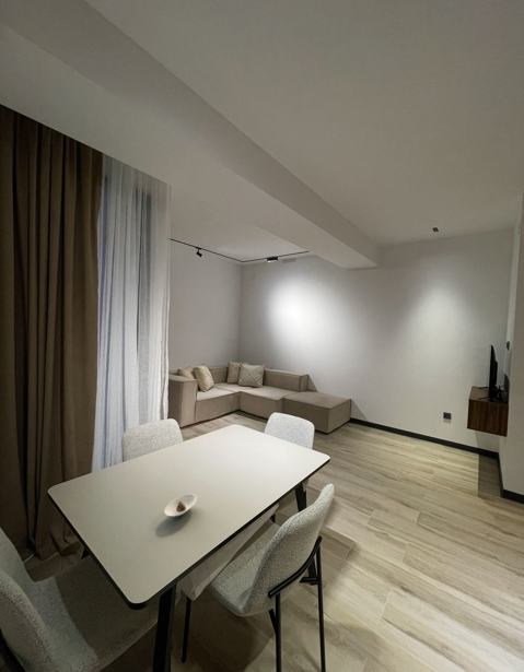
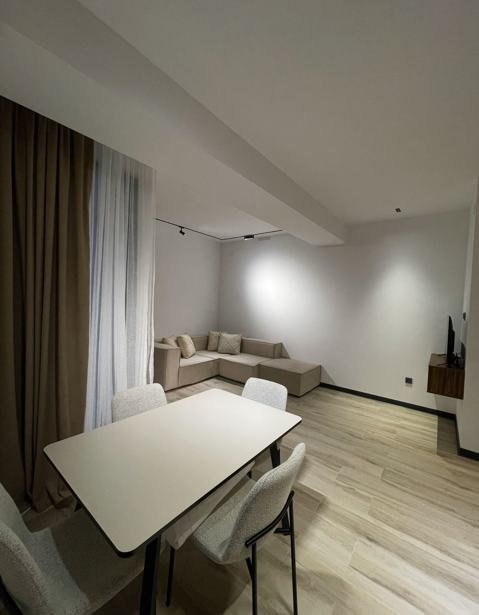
- saucer [164,493,198,518]
